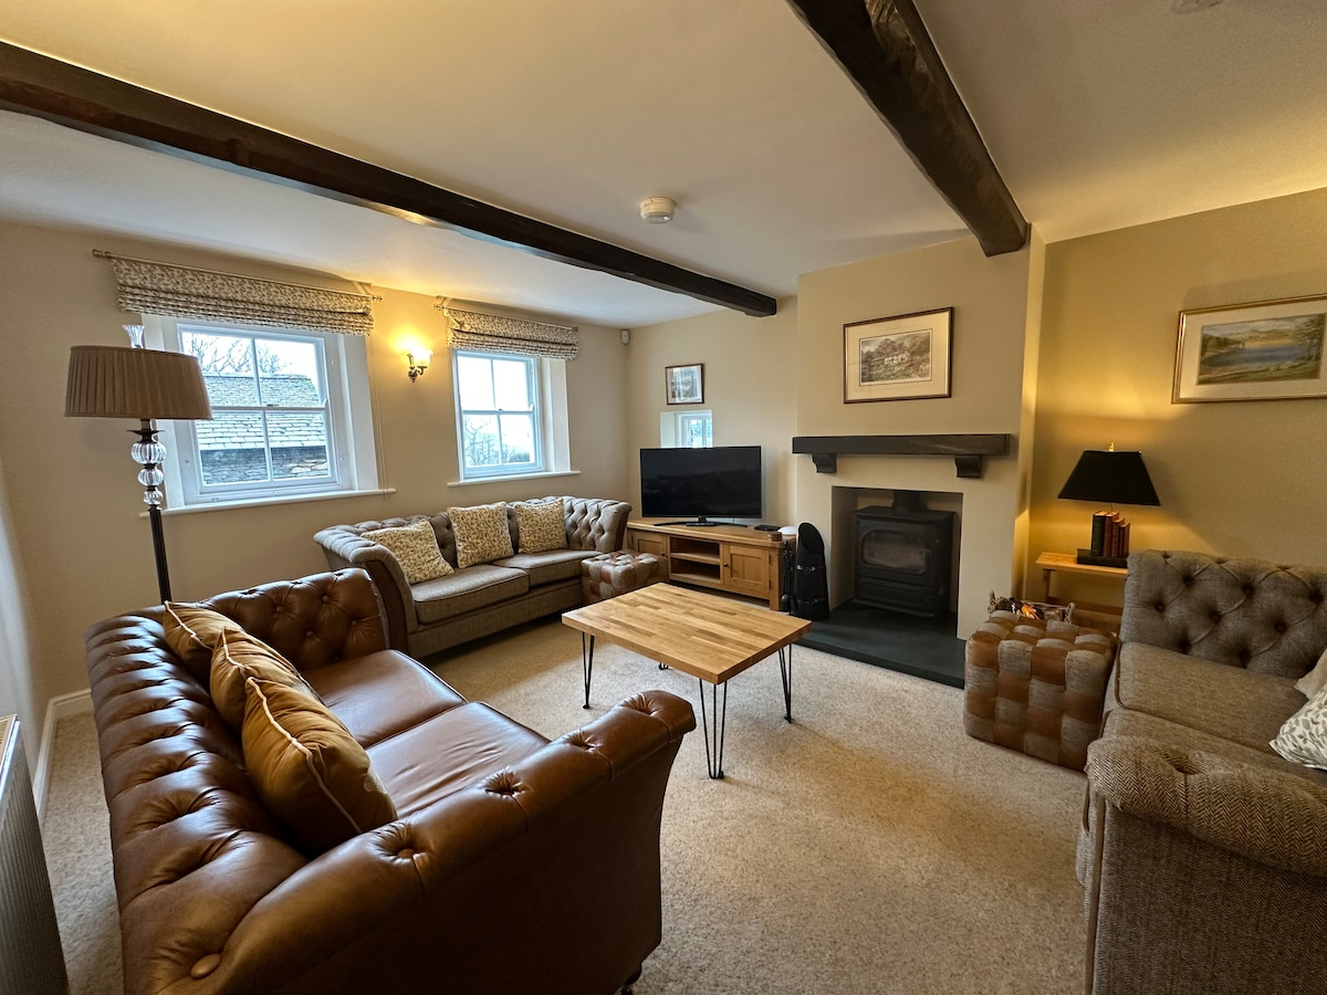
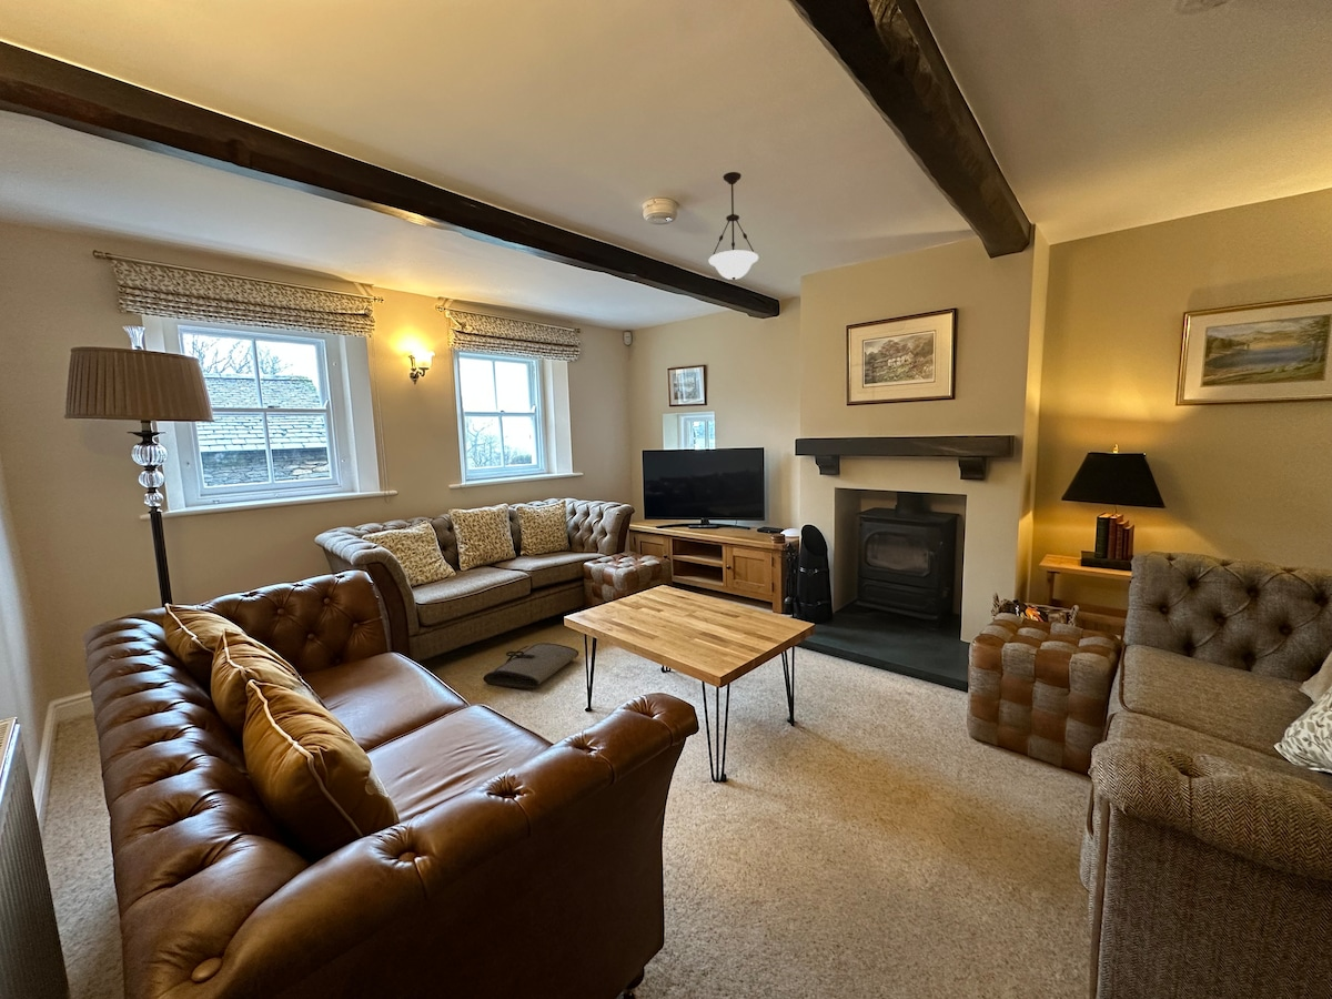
+ pendant light [707,171,759,281]
+ tool roll [482,642,579,690]
